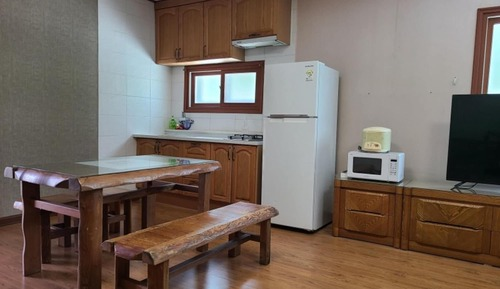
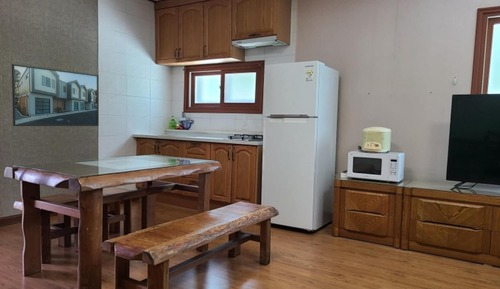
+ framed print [11,63,99,127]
